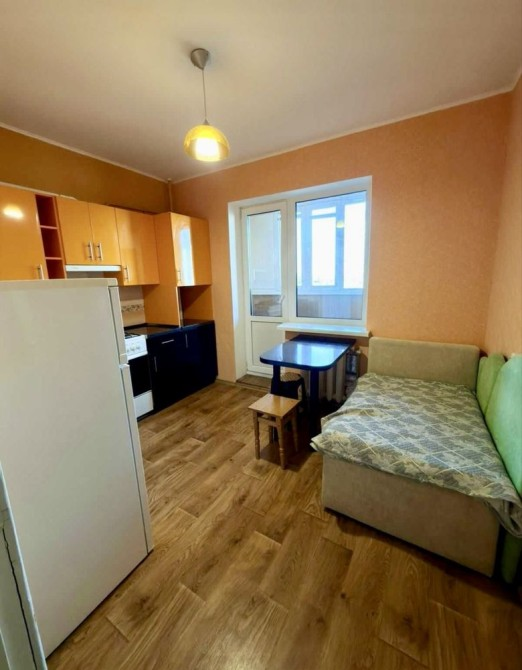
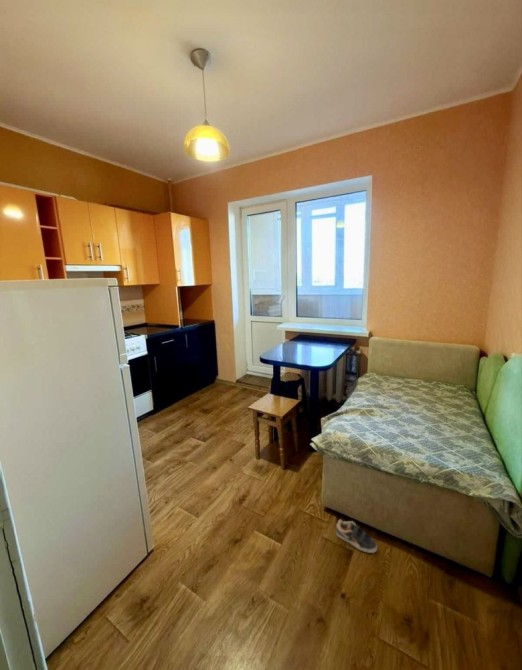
+ sneaker [335,519,378,554]
